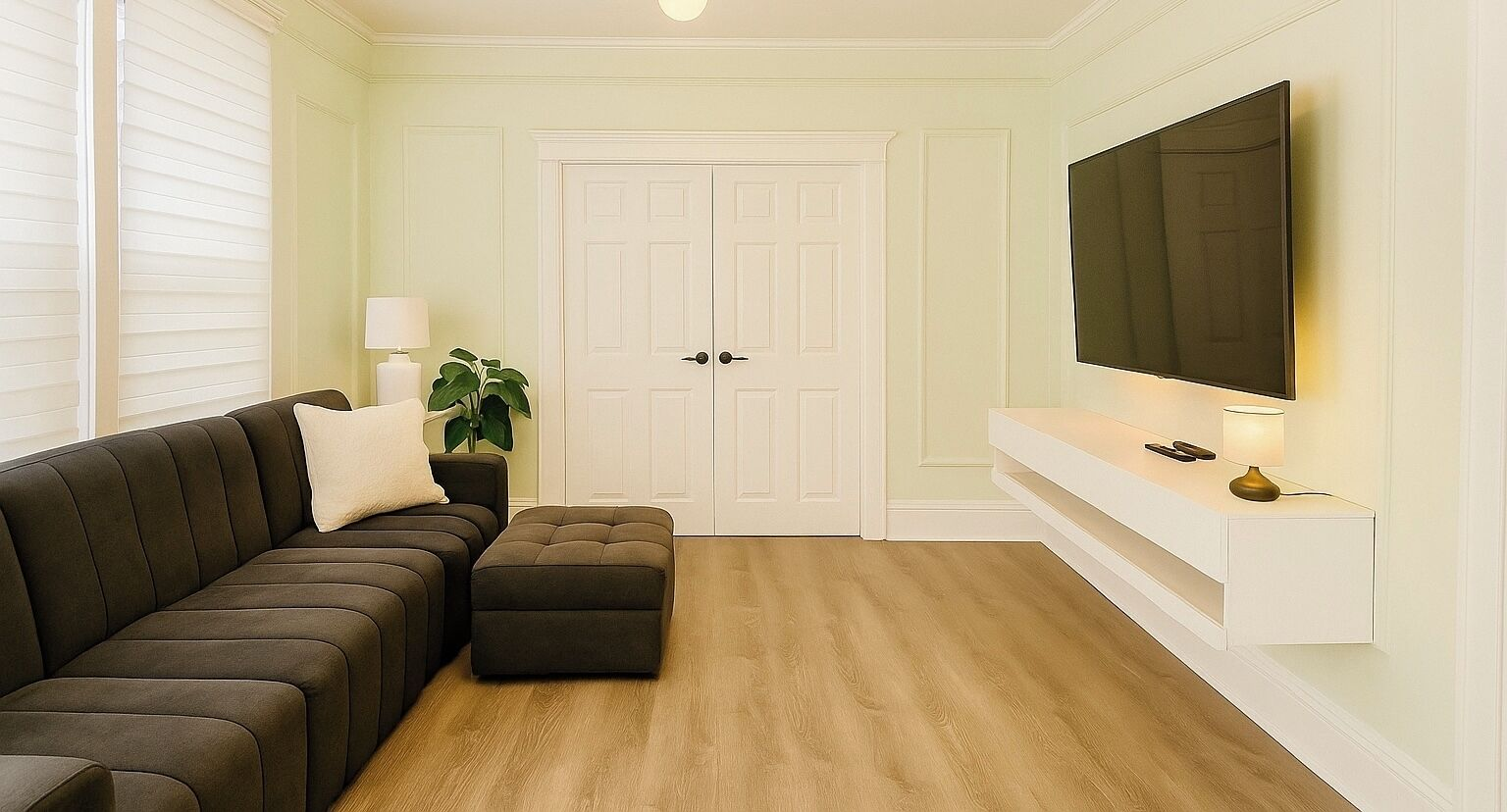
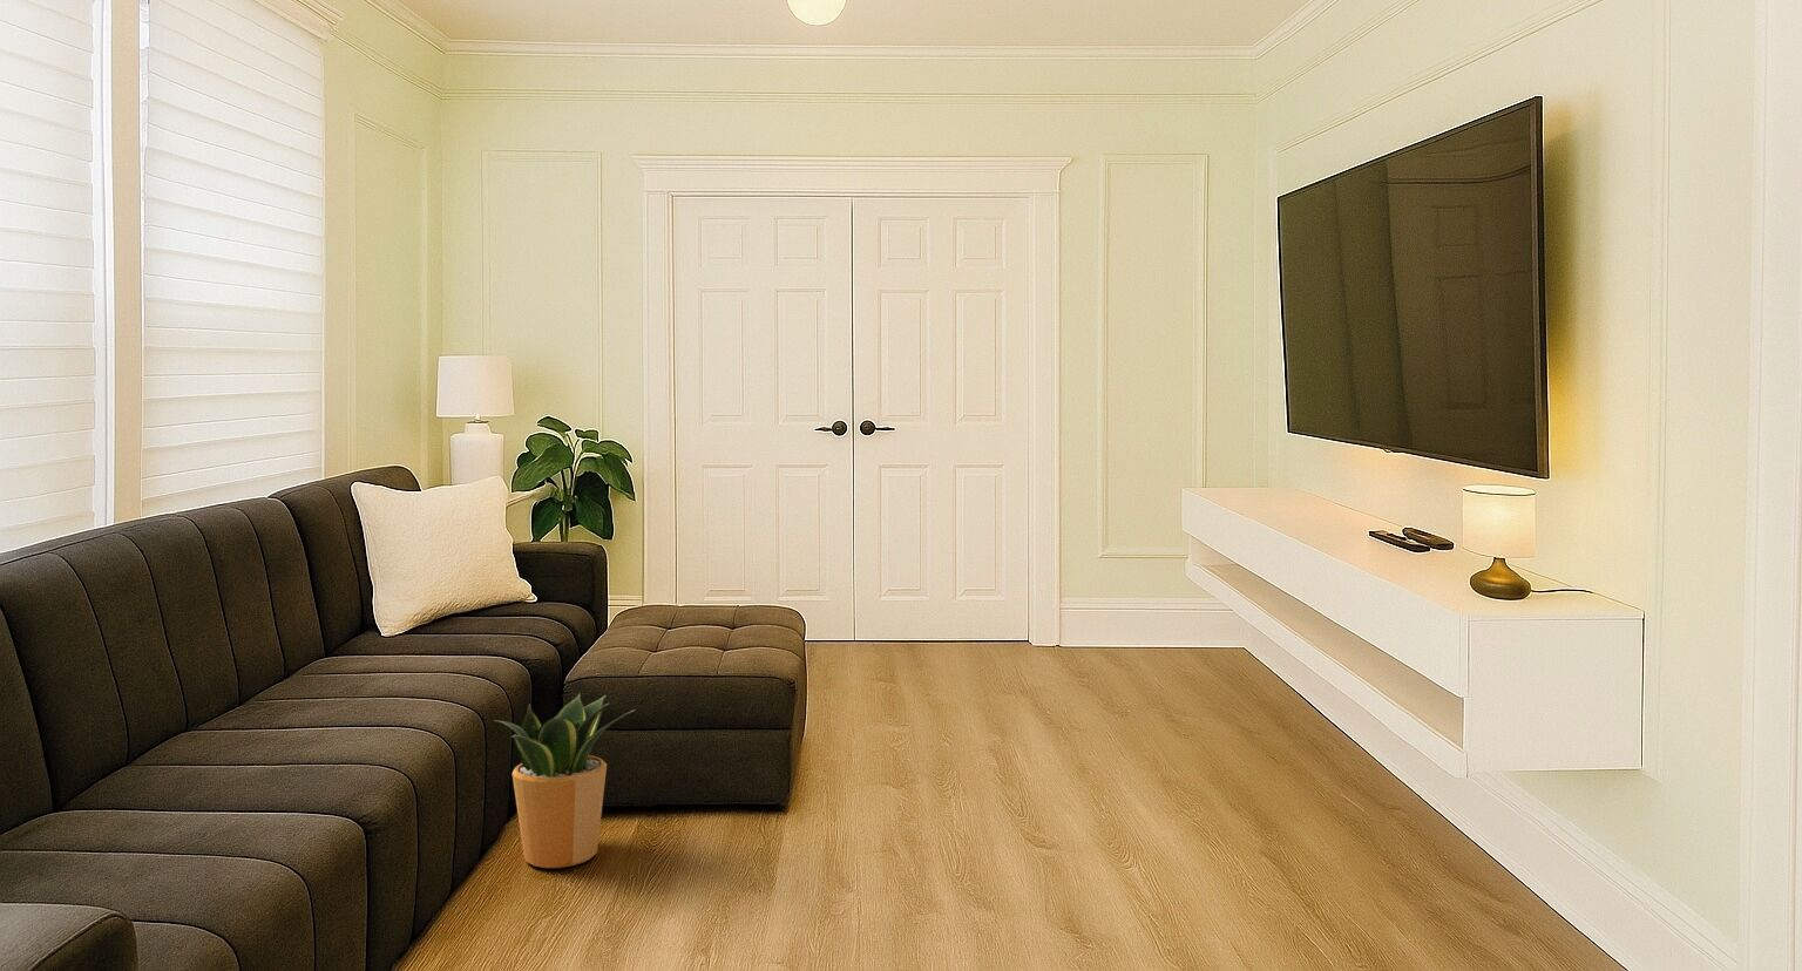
+ potted plant [493,694,637,869]
